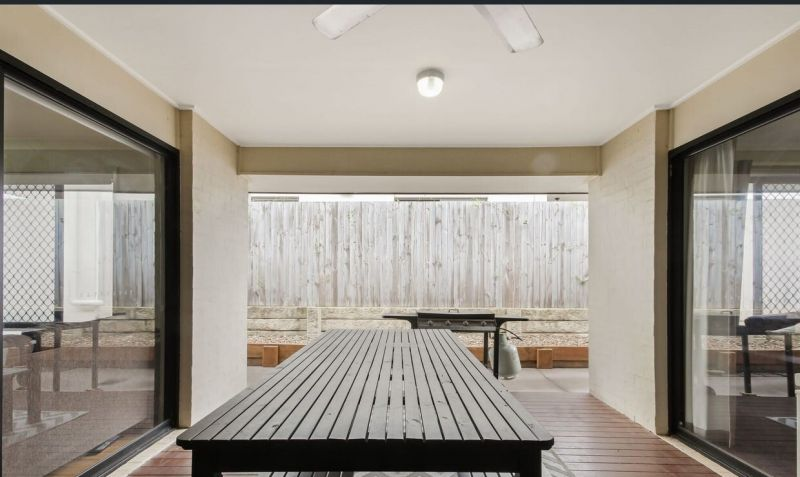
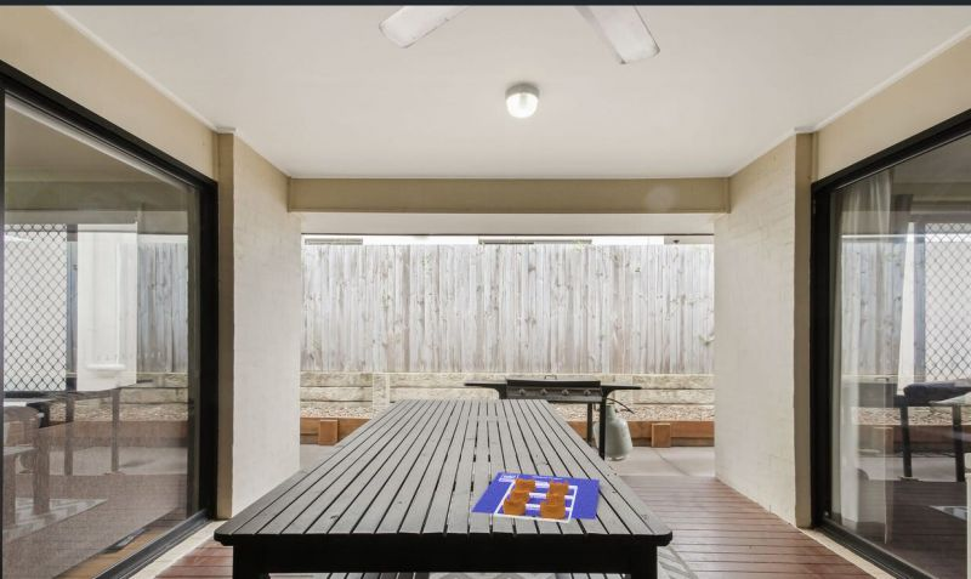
+ poster [470,471,601,524]
